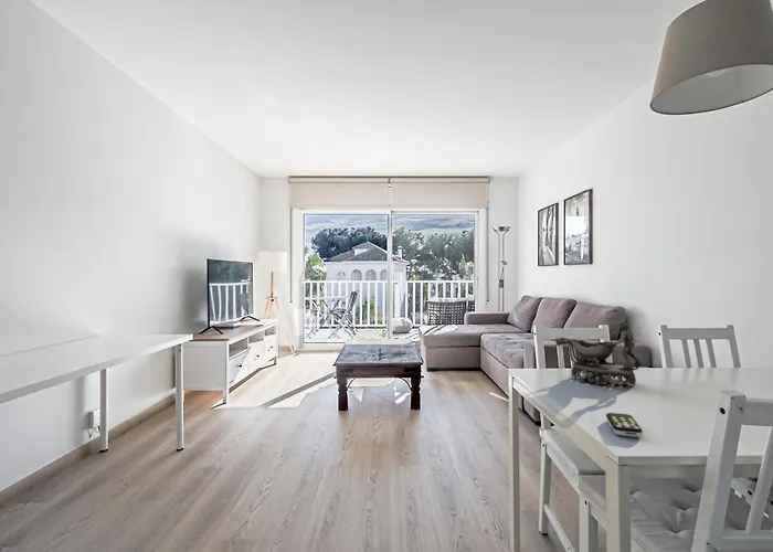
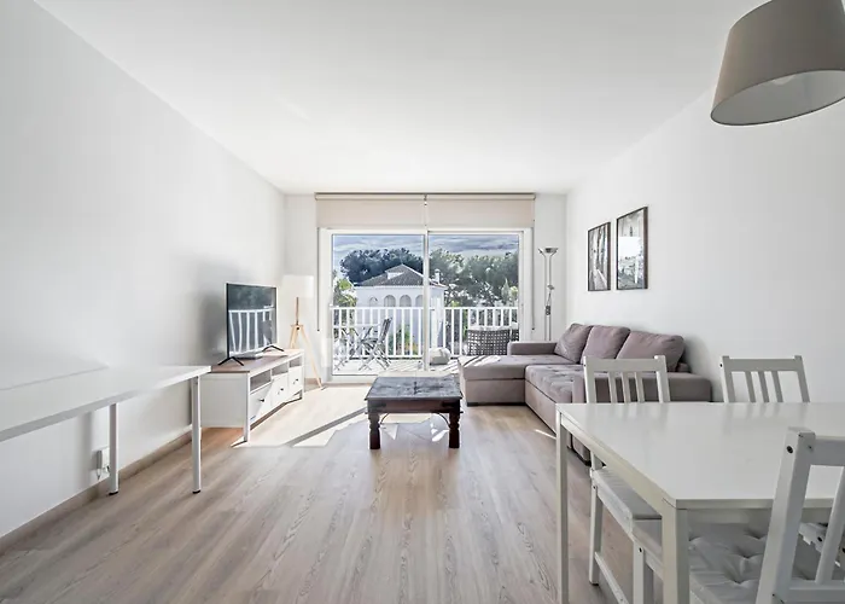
- decorative bowl [554,318,643,386]
- remote control [605,412,644,438]
